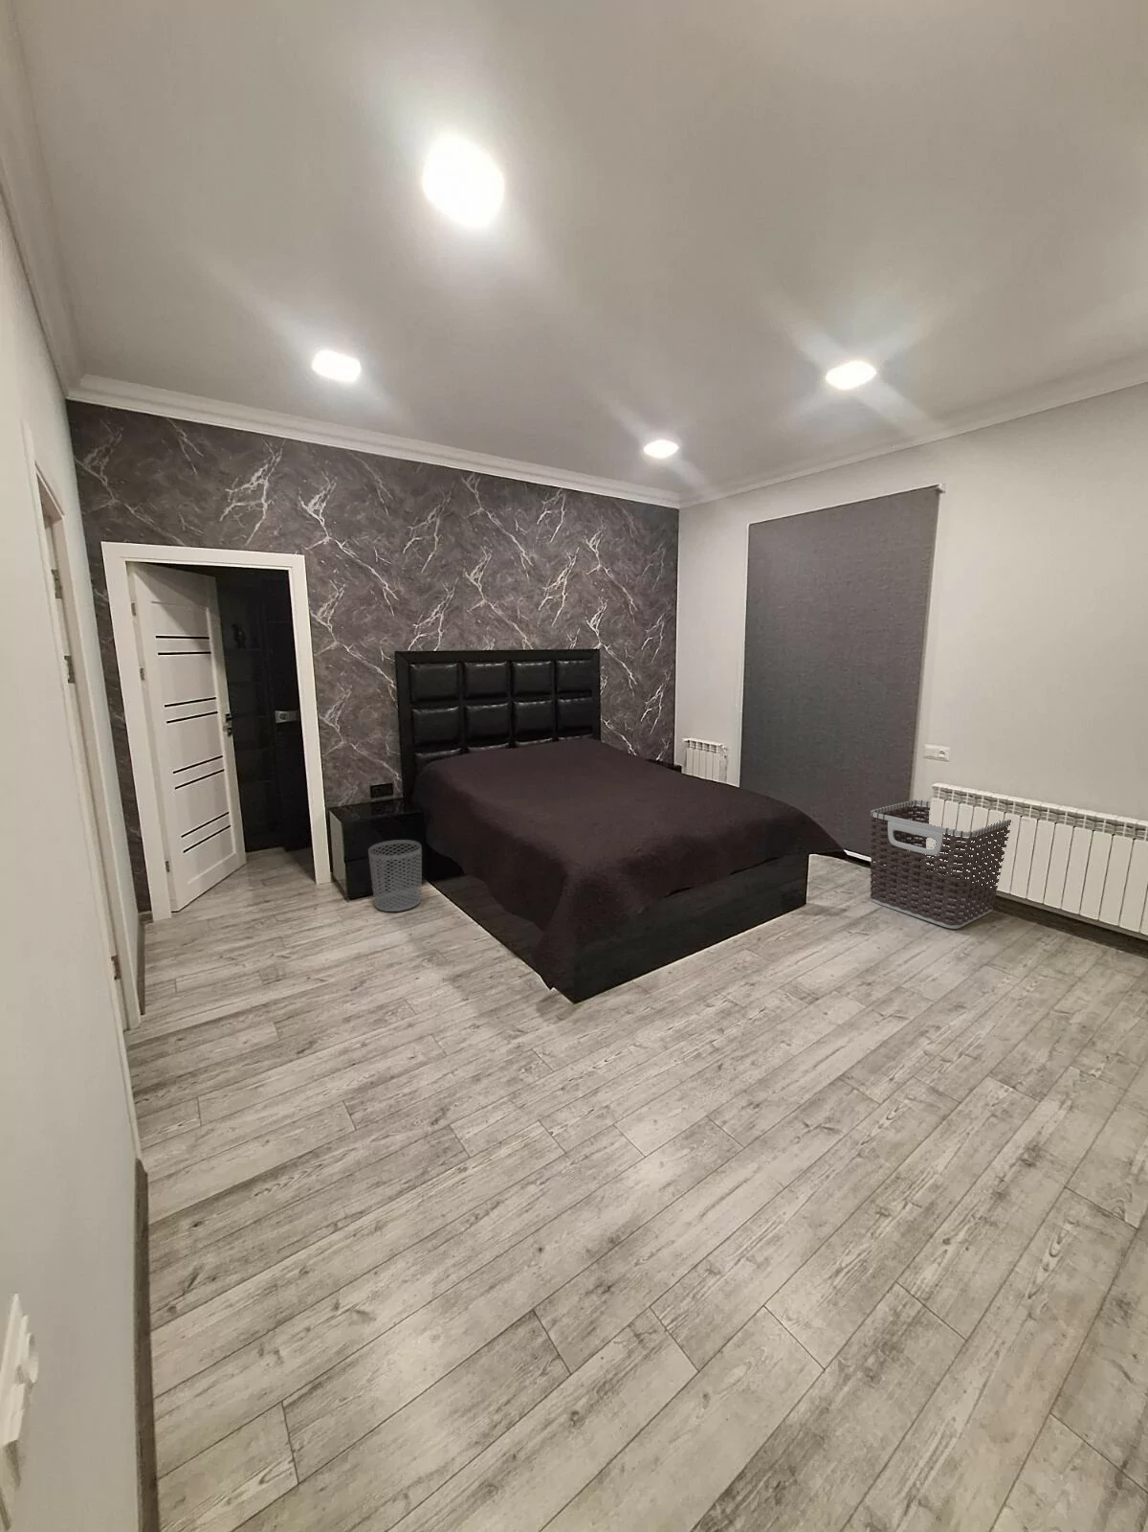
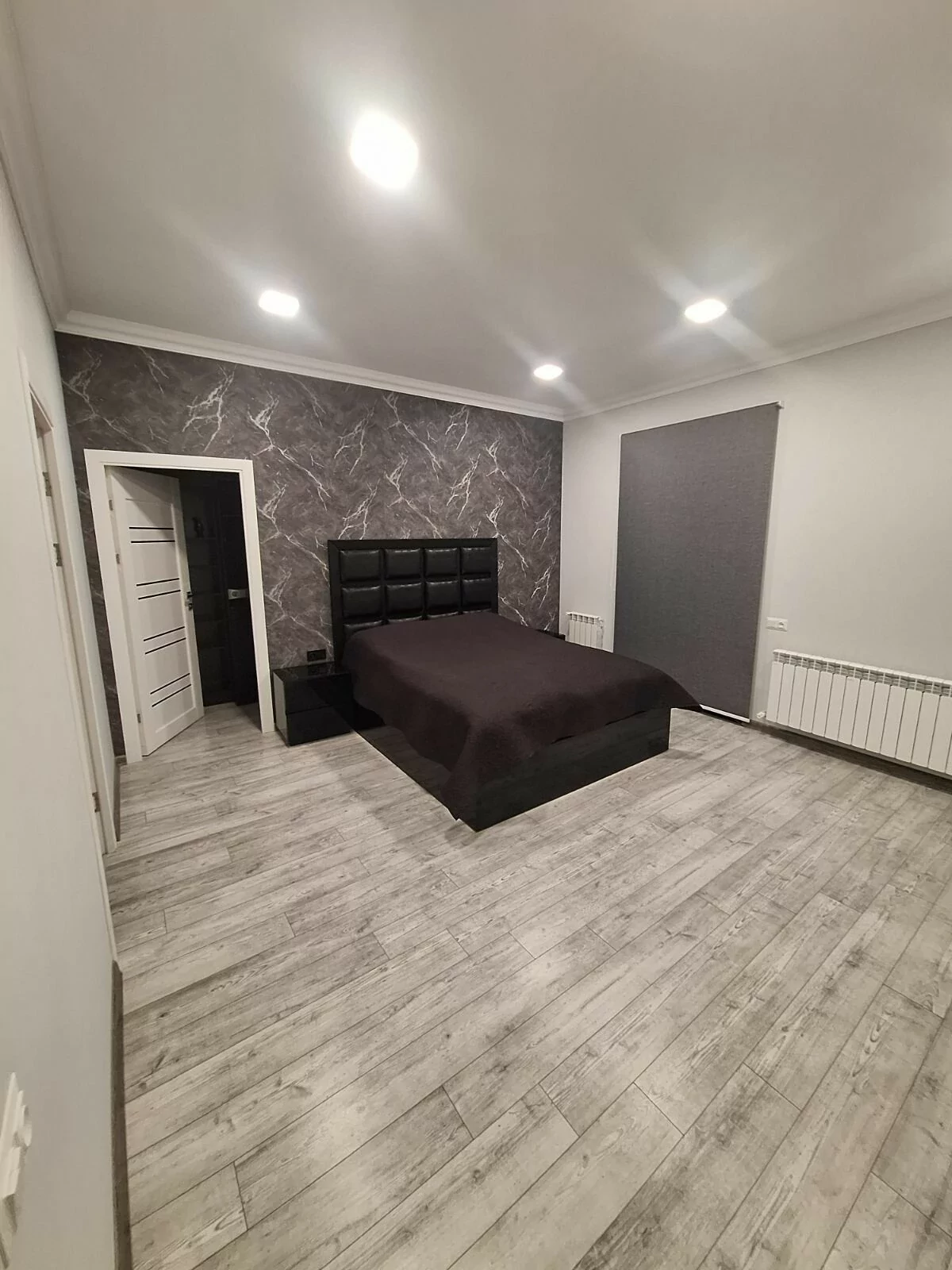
- waste bin [368,838,423,912]
- clothes hamper [869,799,1012,930]
